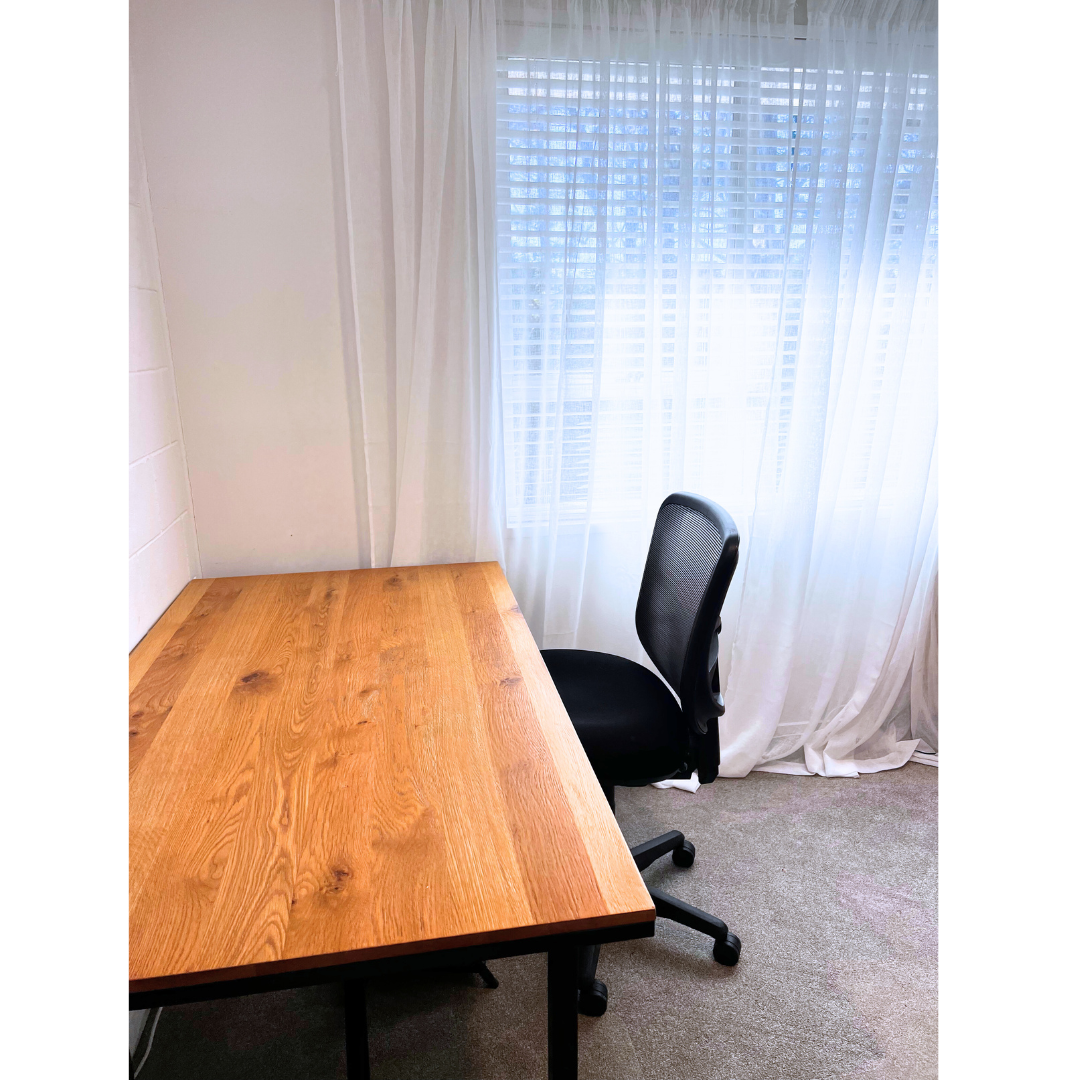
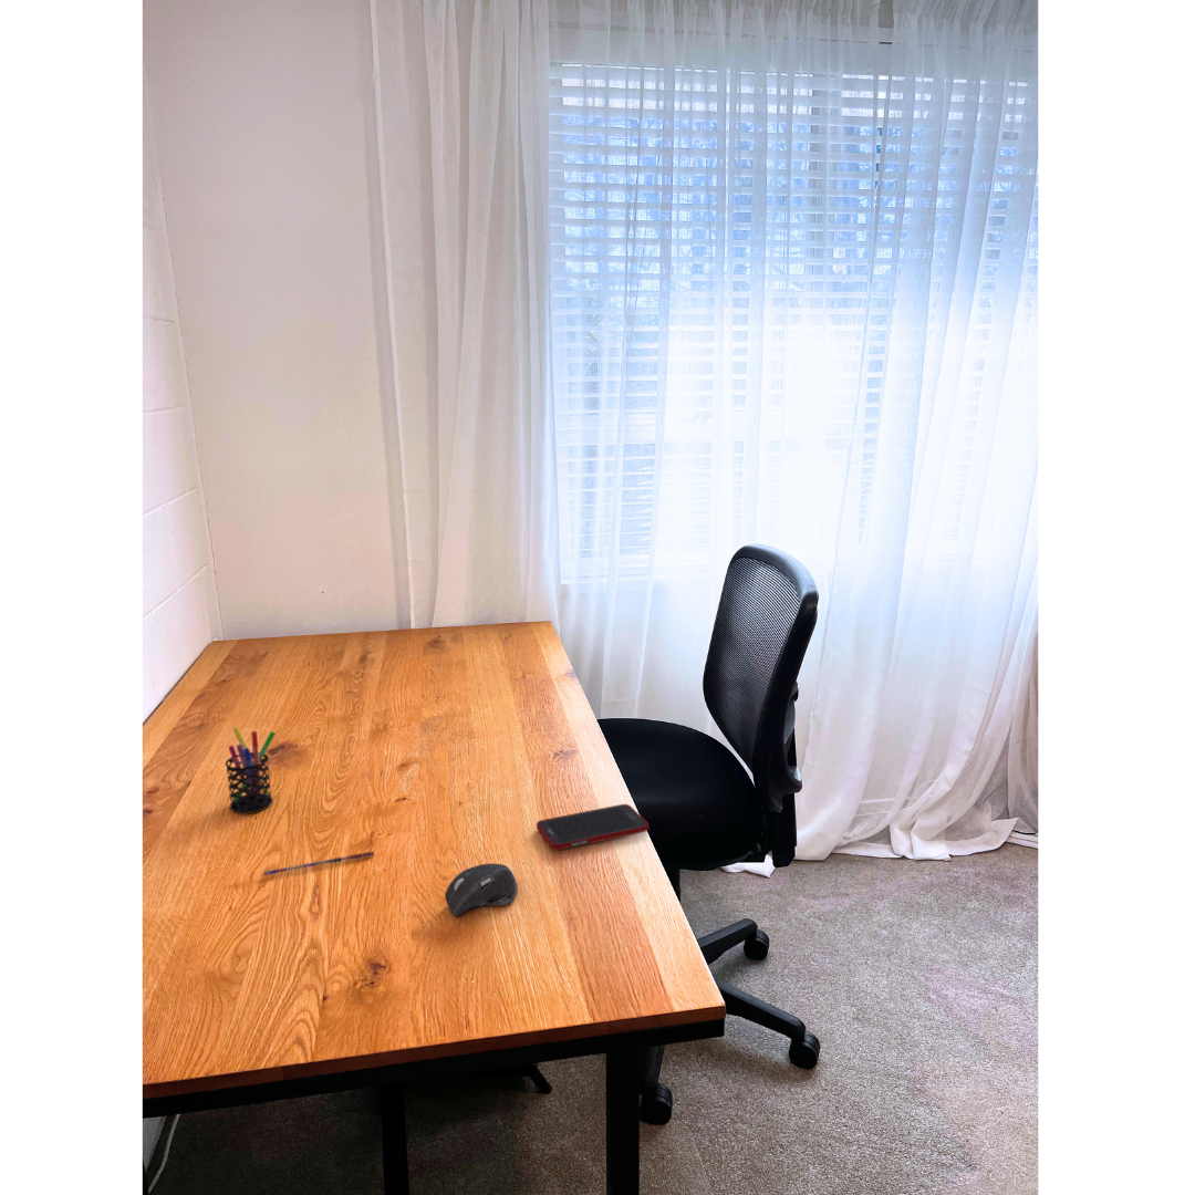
+ computer mouse [444,863,519,917]
+ pen holder [225,726,277,814]
+ cell phone [536,803,650,851]
+ pen [262,850,375,877]
